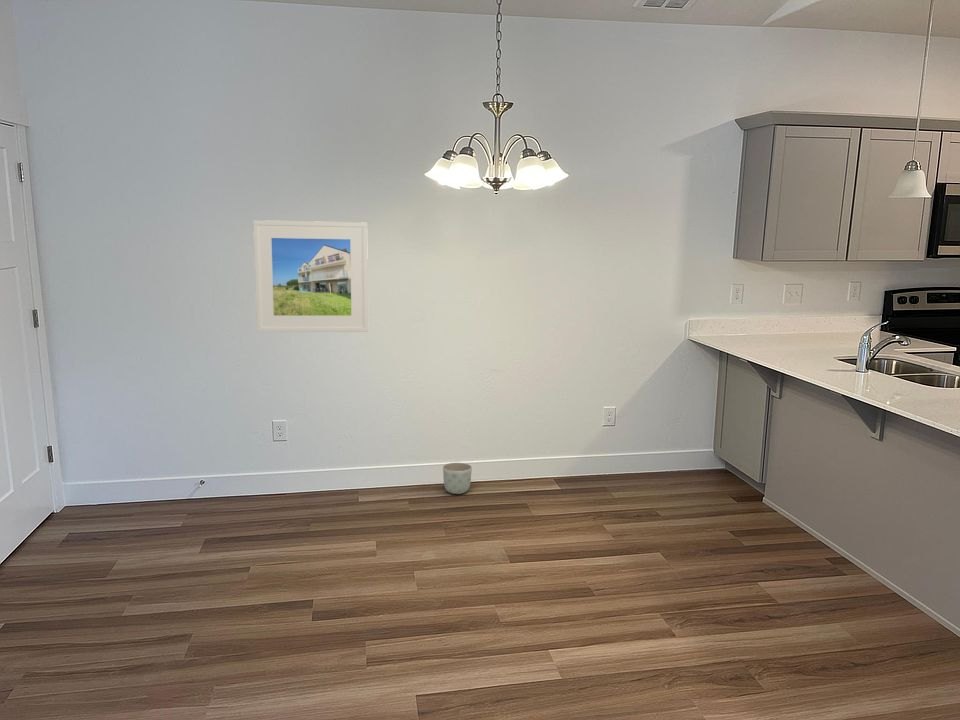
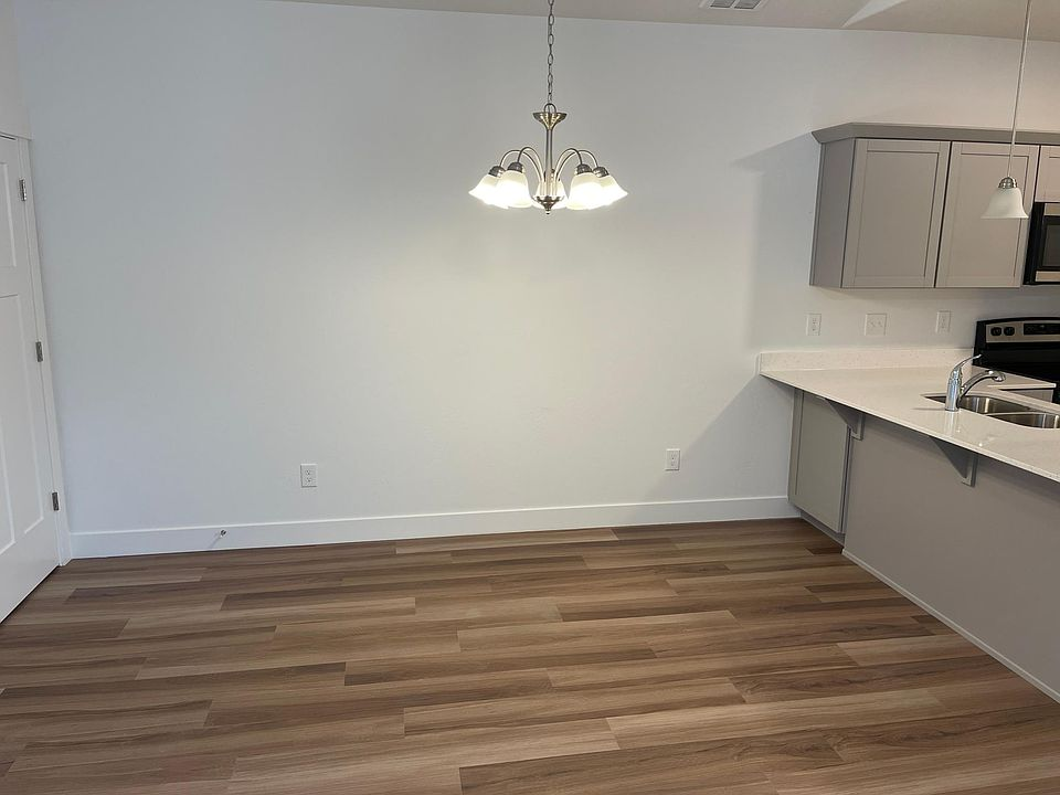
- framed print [252,219,369,333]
- planter [442,462,473,495]
